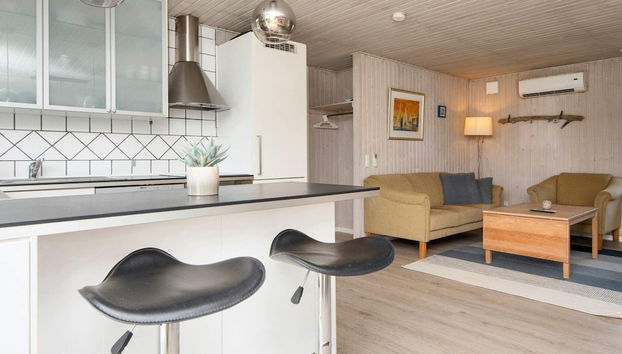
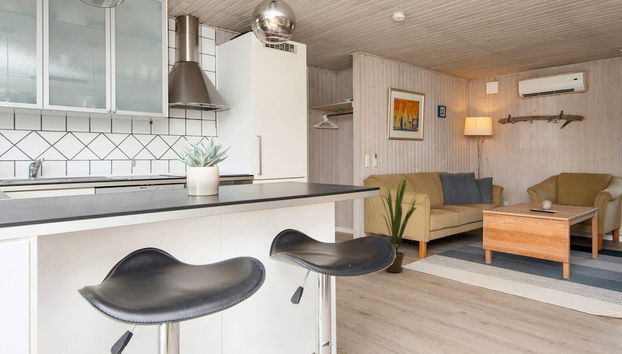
+ house plant [376,177,421,273]
